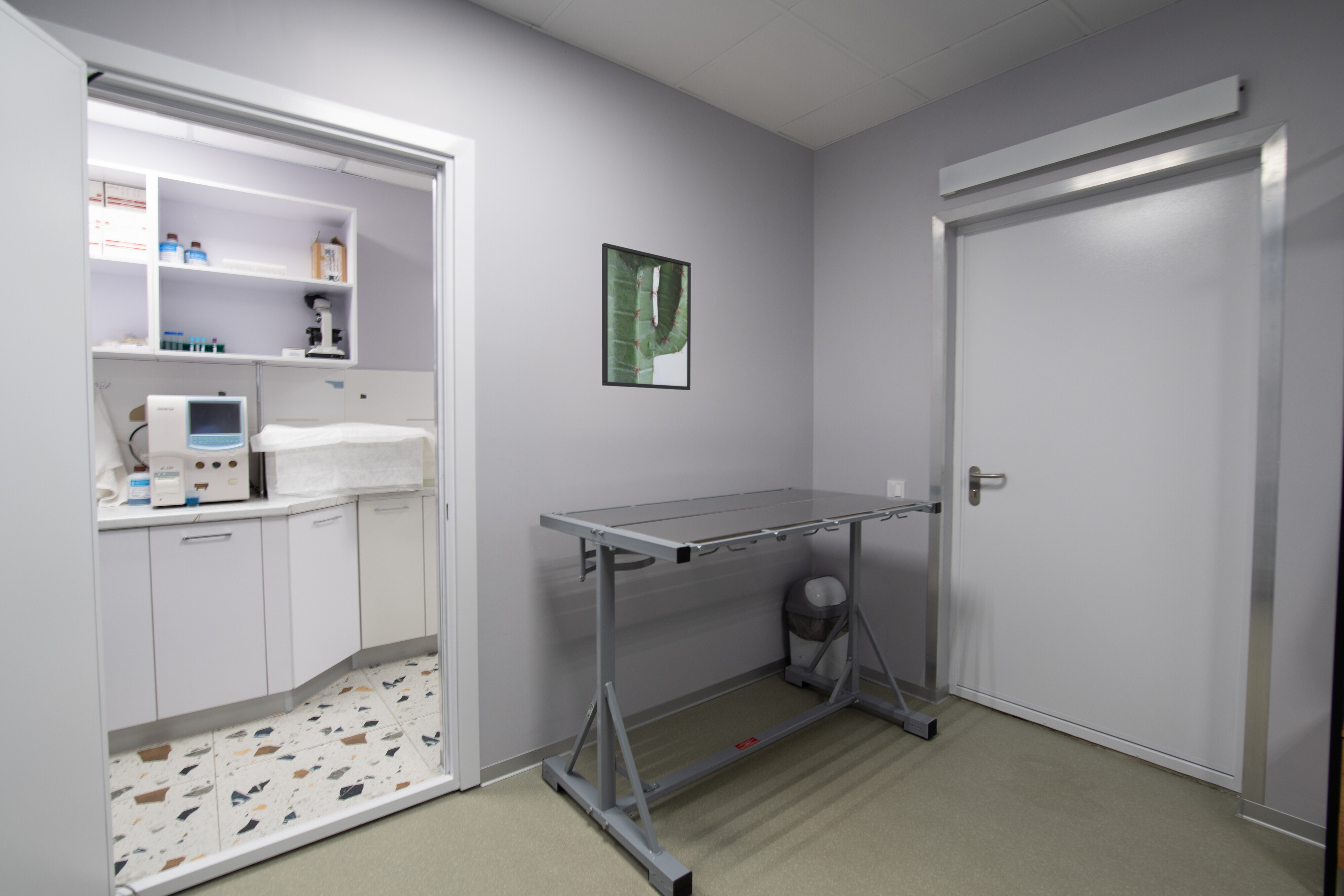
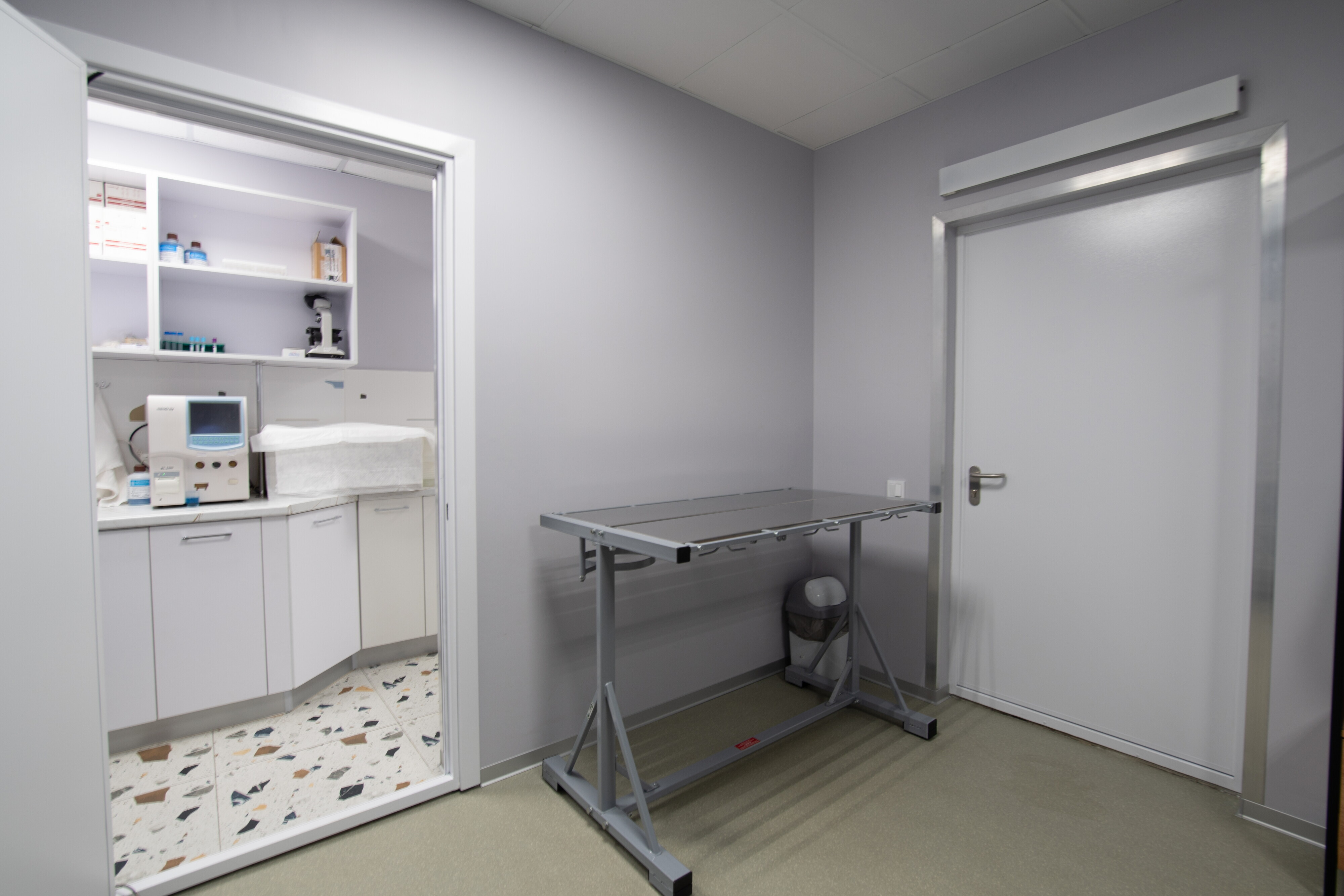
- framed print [601,243,691,391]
